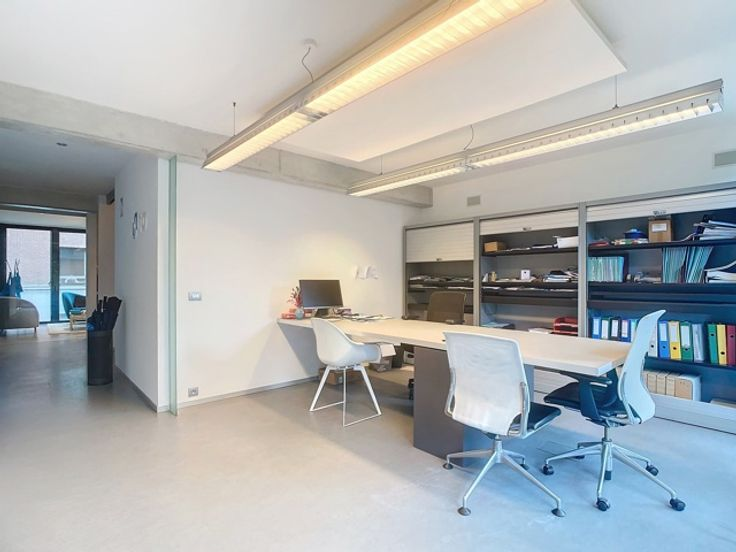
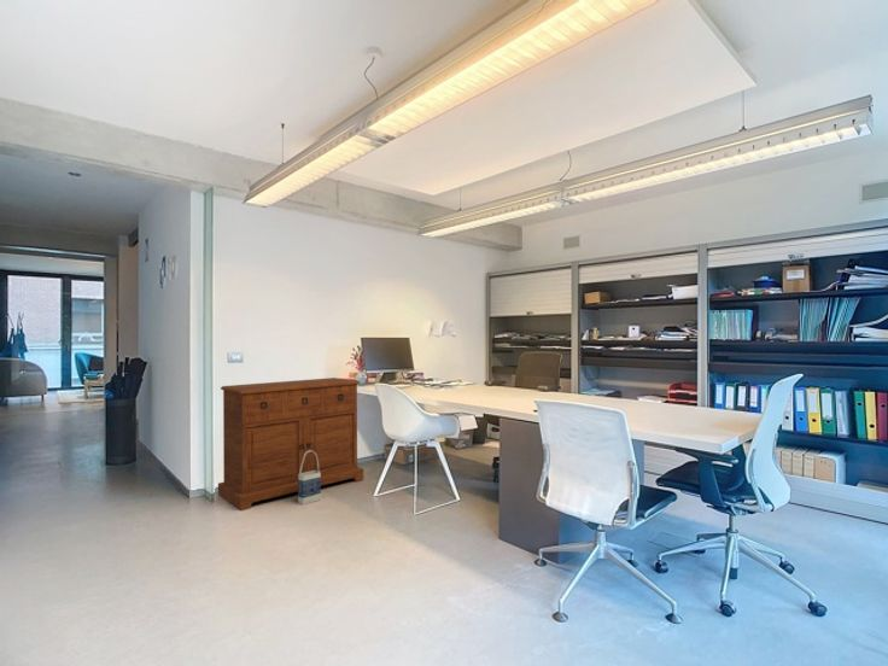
+ sideboard [217,376,364,512]
+ bag [297,450,322,506]
